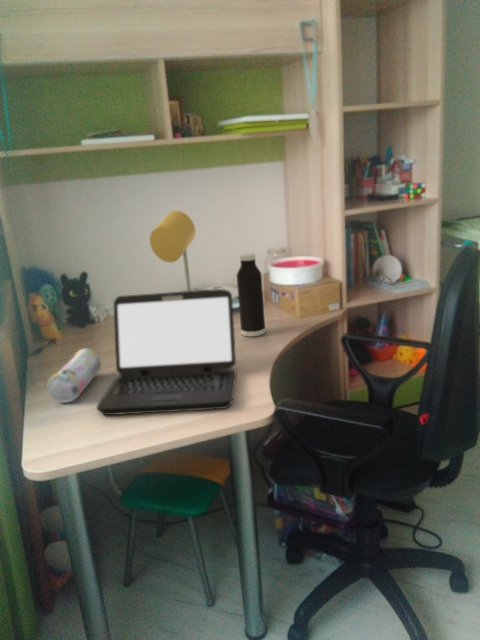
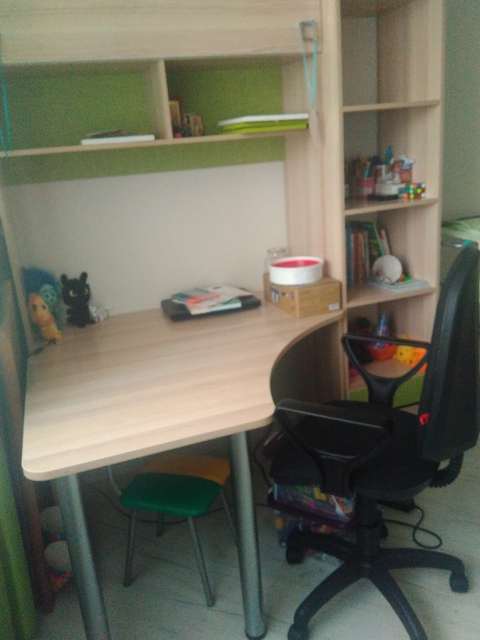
- laptop [96,288,238,416]
- water bottle [236,252,266,338]
- pencil case [47,347,102,404]
- desk lamp [149,210,197,291]
